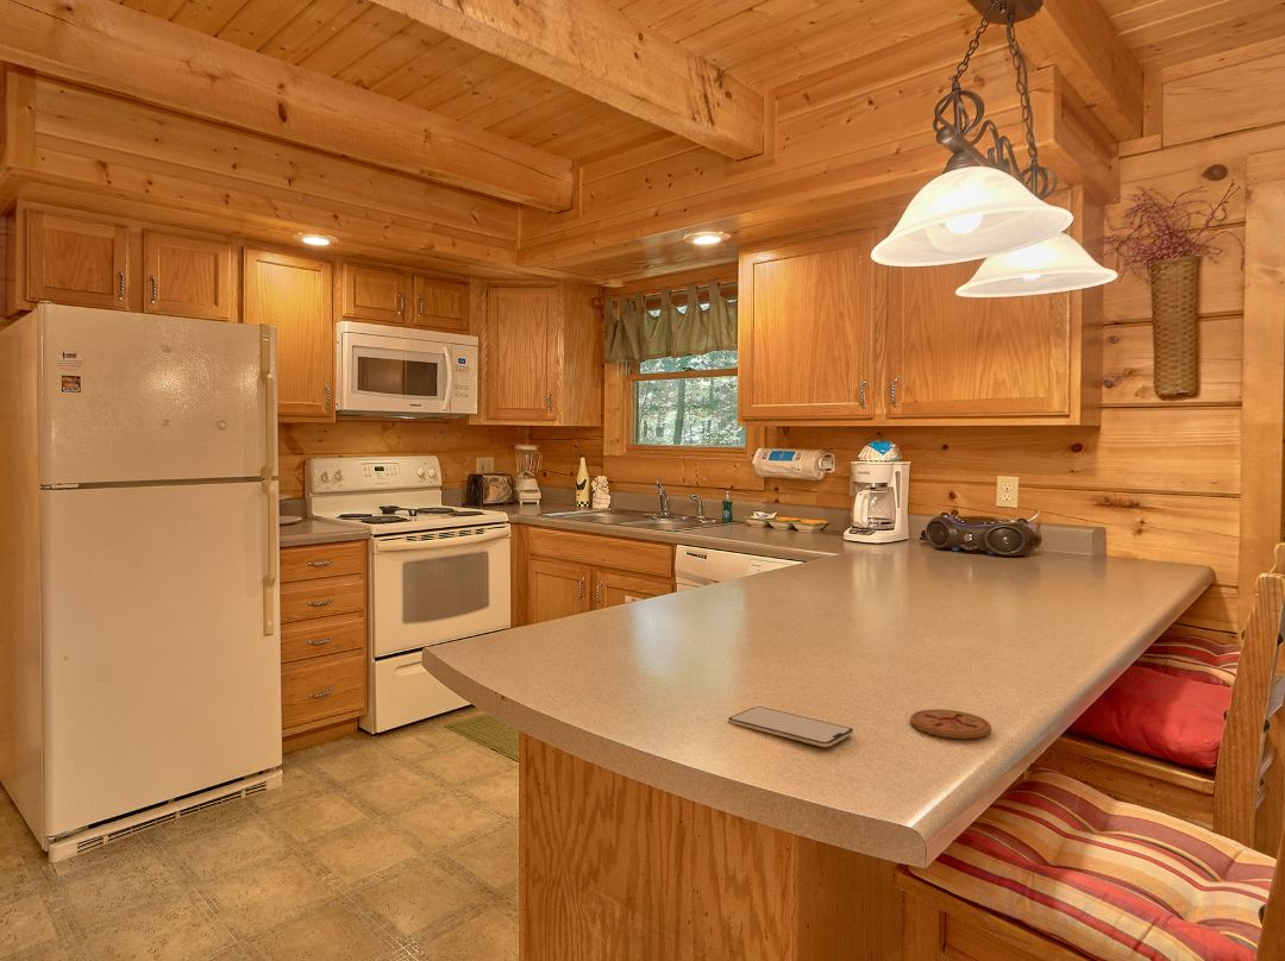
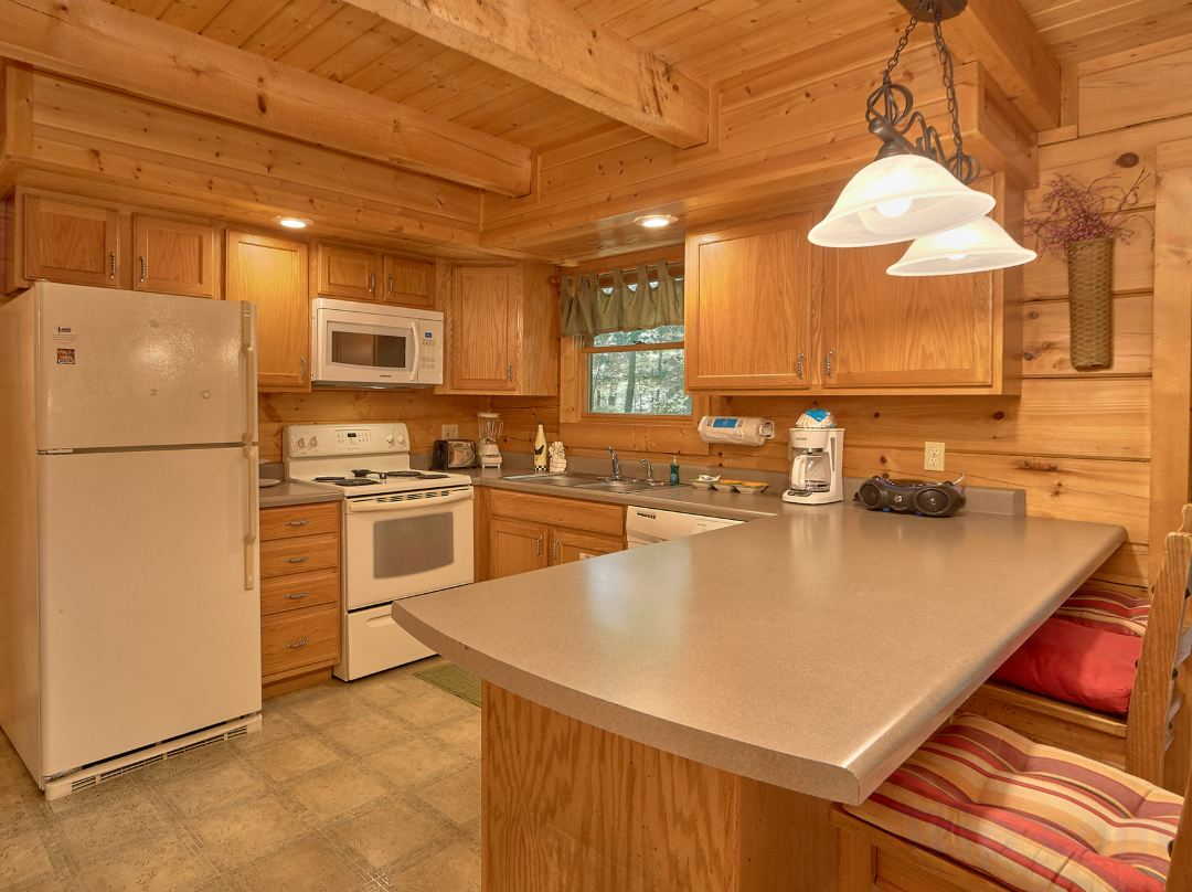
- coaster [909,708,992,740]
- smartphone [728,705,854,748]
